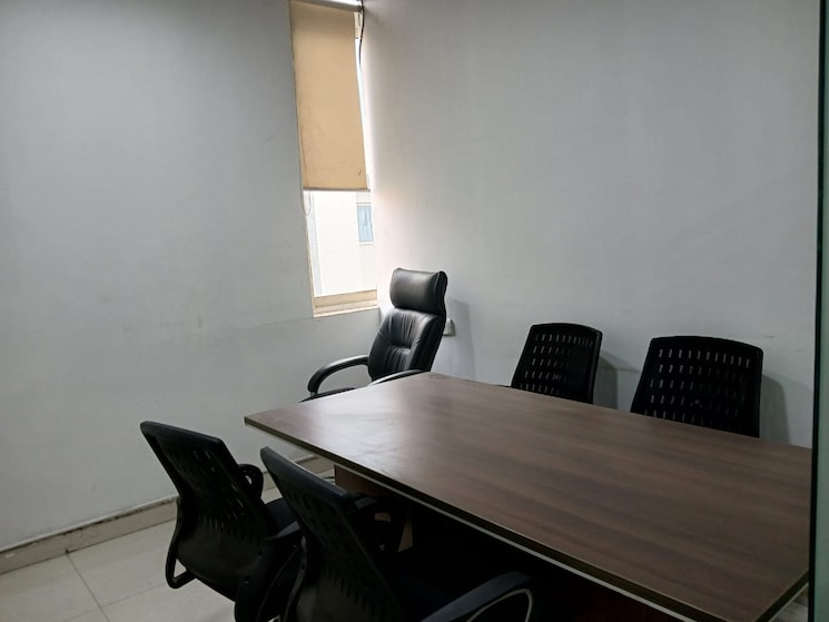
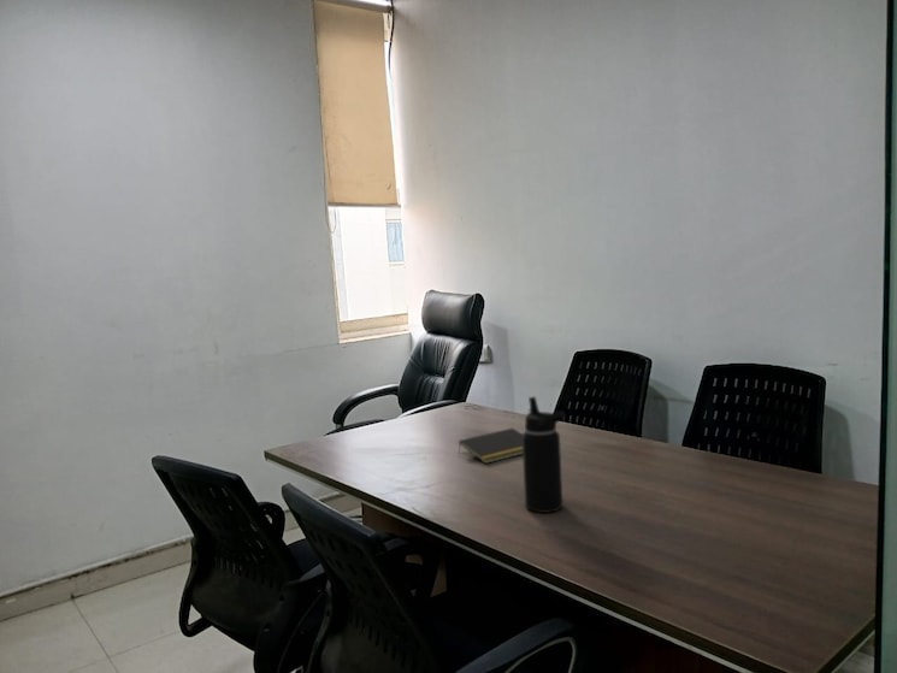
+ water bottle [521,395,567,514]
+ notepad [458,427,523,465]
